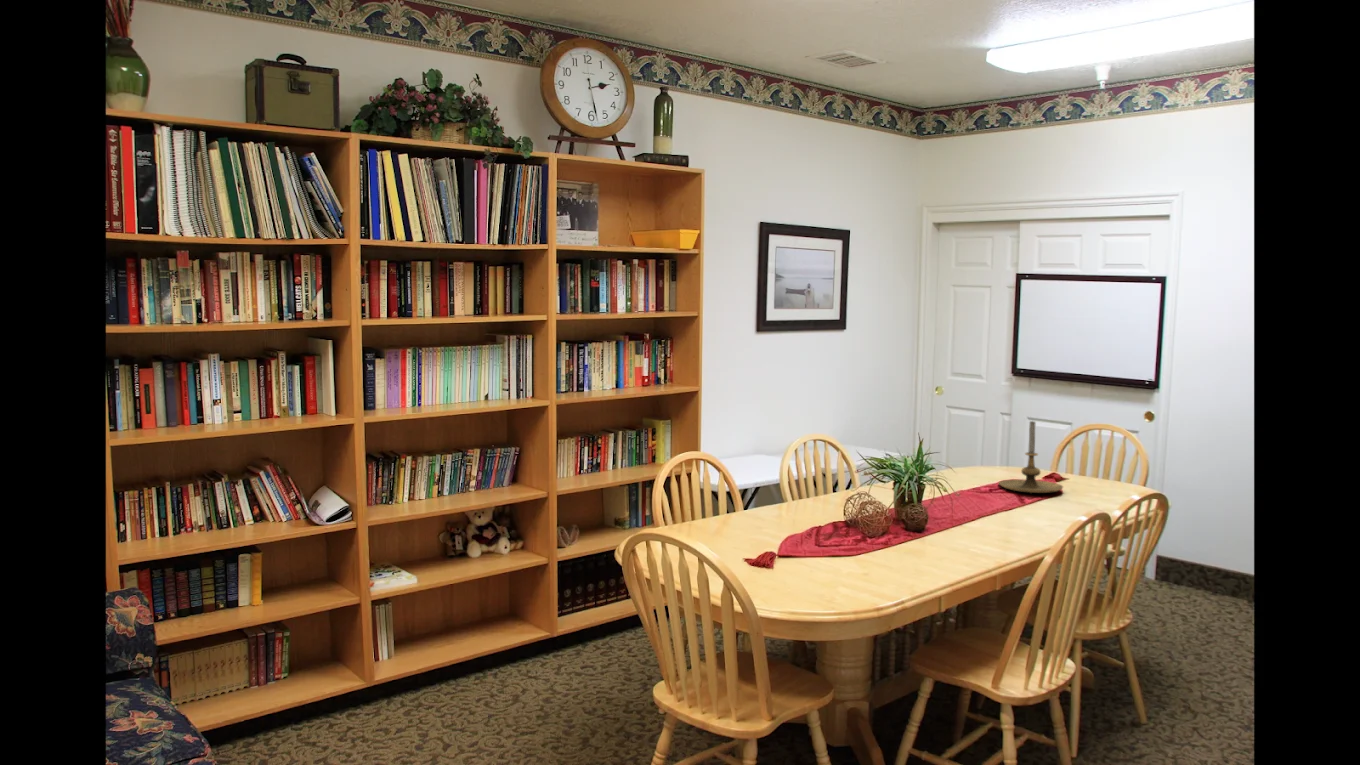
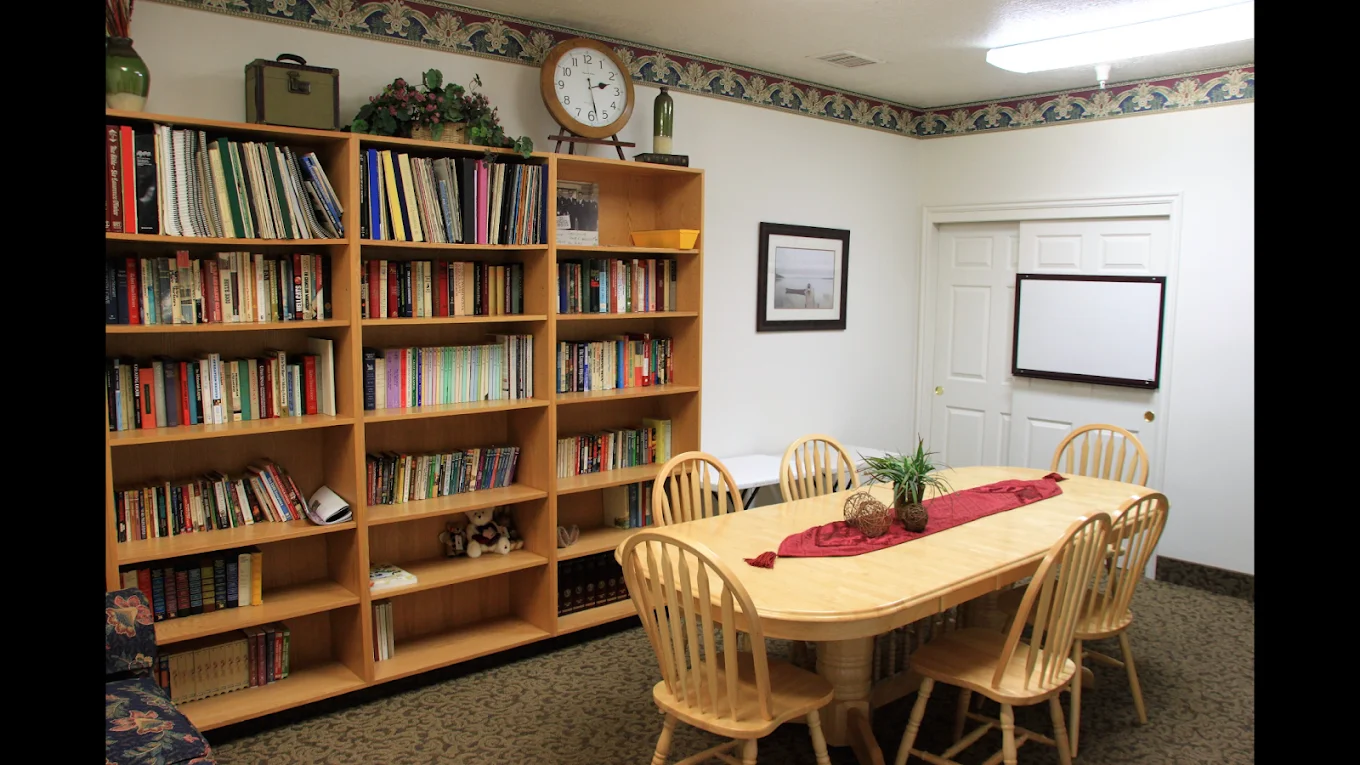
- candle holder [998,420,1064,494]
